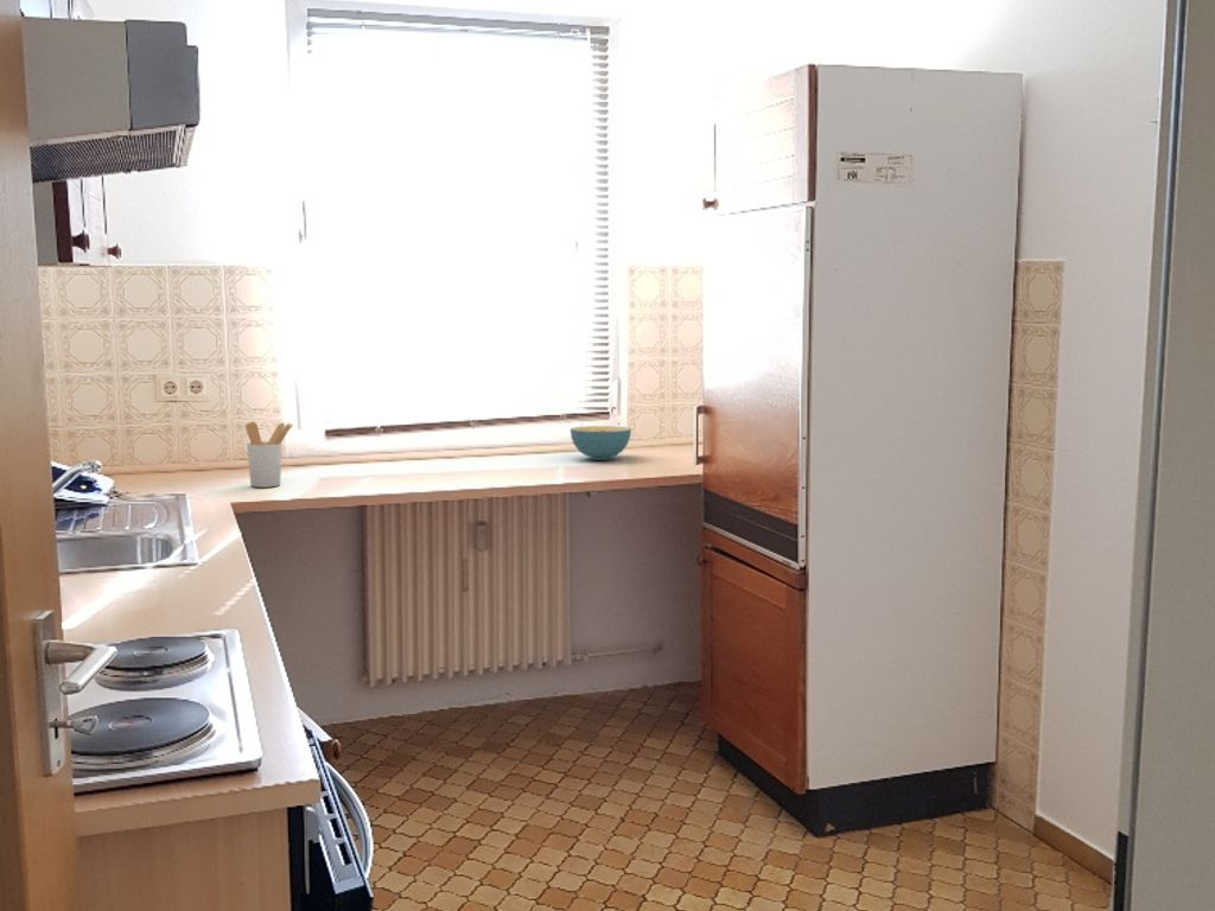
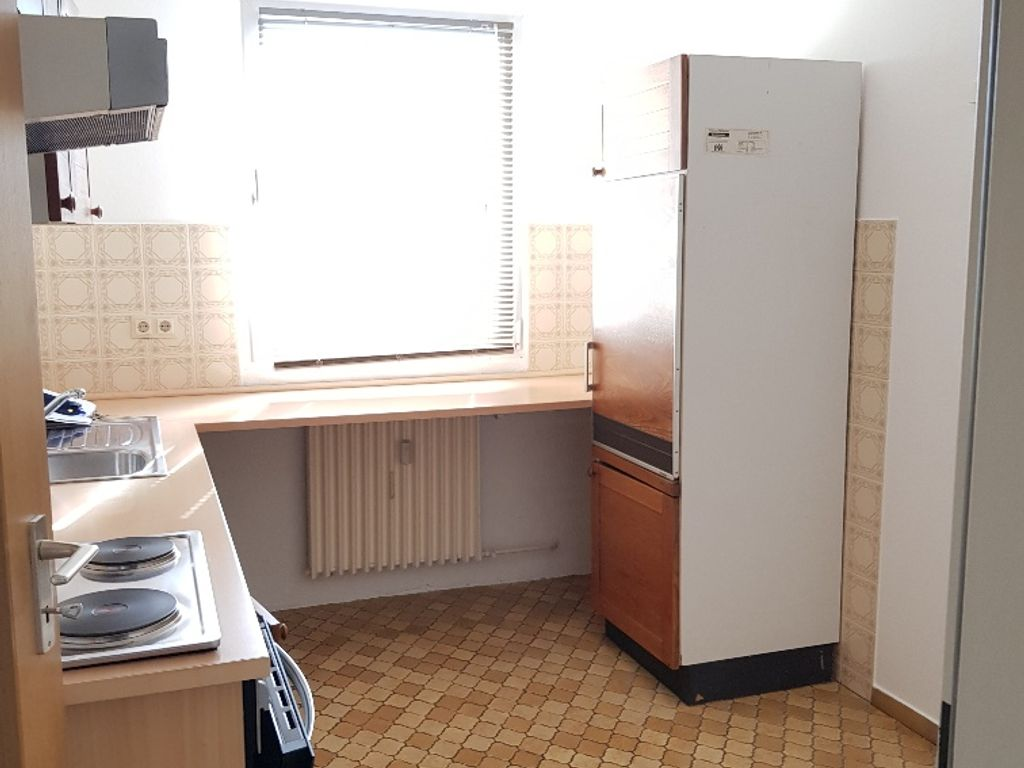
- utensil holder [244,421,294,489]
- cereal bowl [570,425,632,461]
